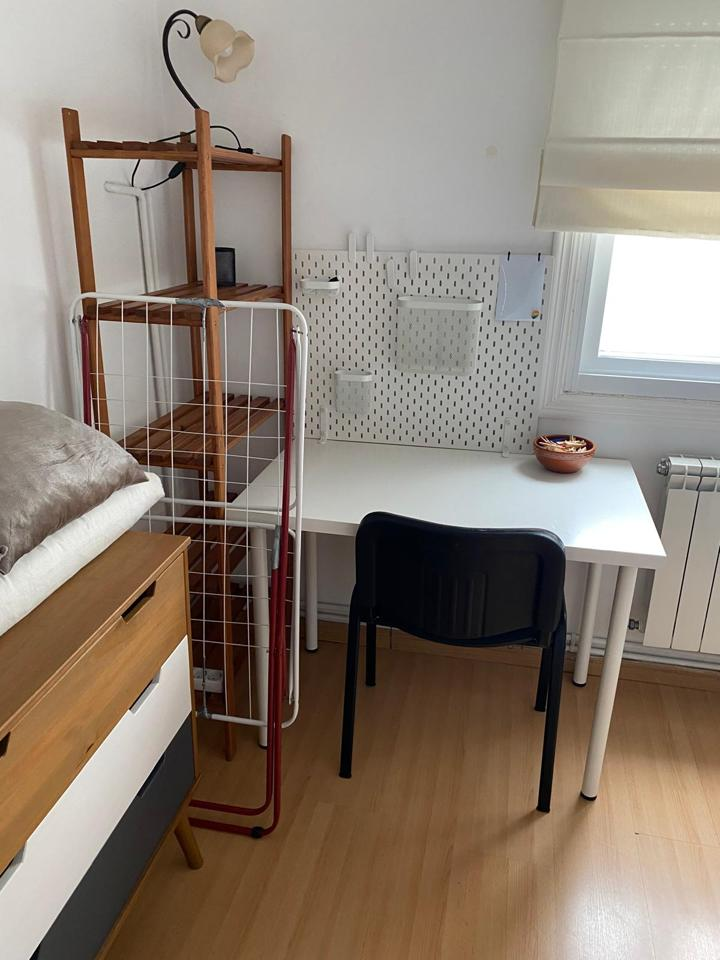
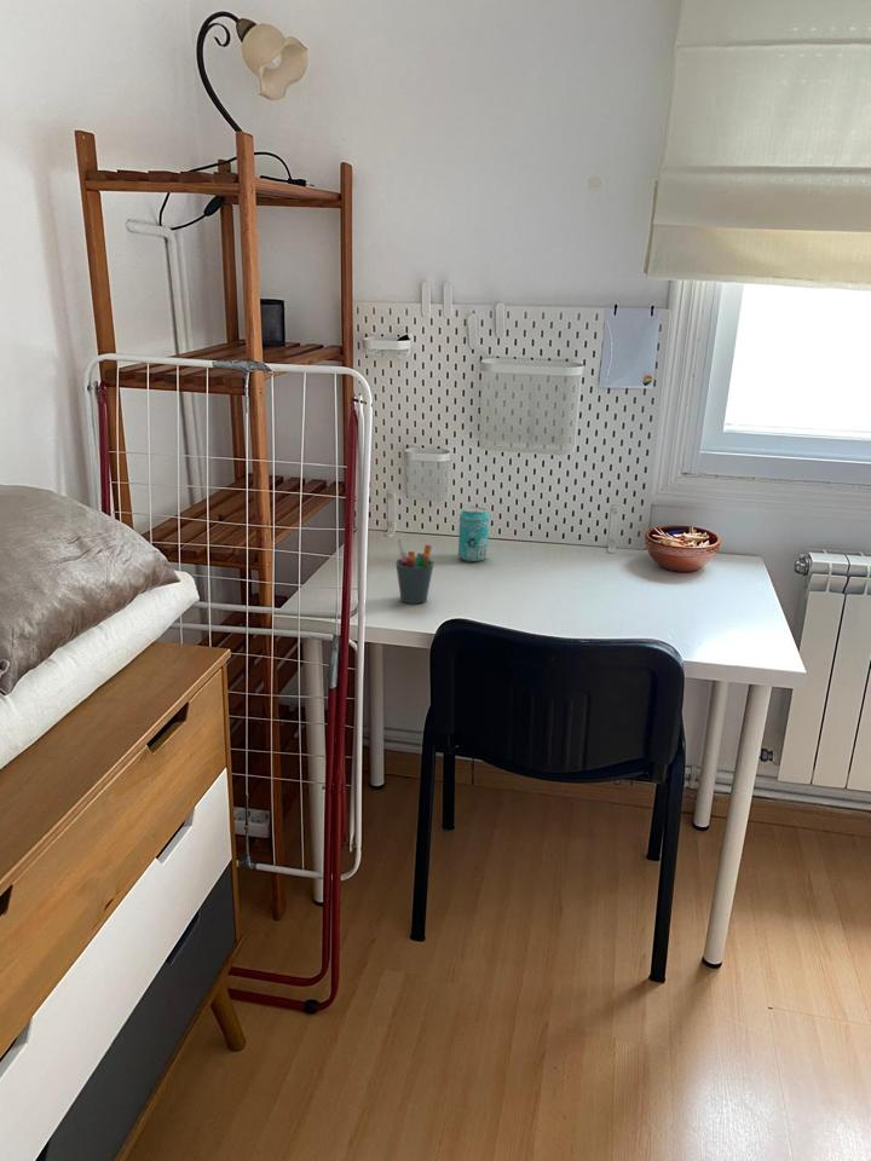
+ beverage can [457,506,490,562]
+ pen holder [394,537,434,605]
